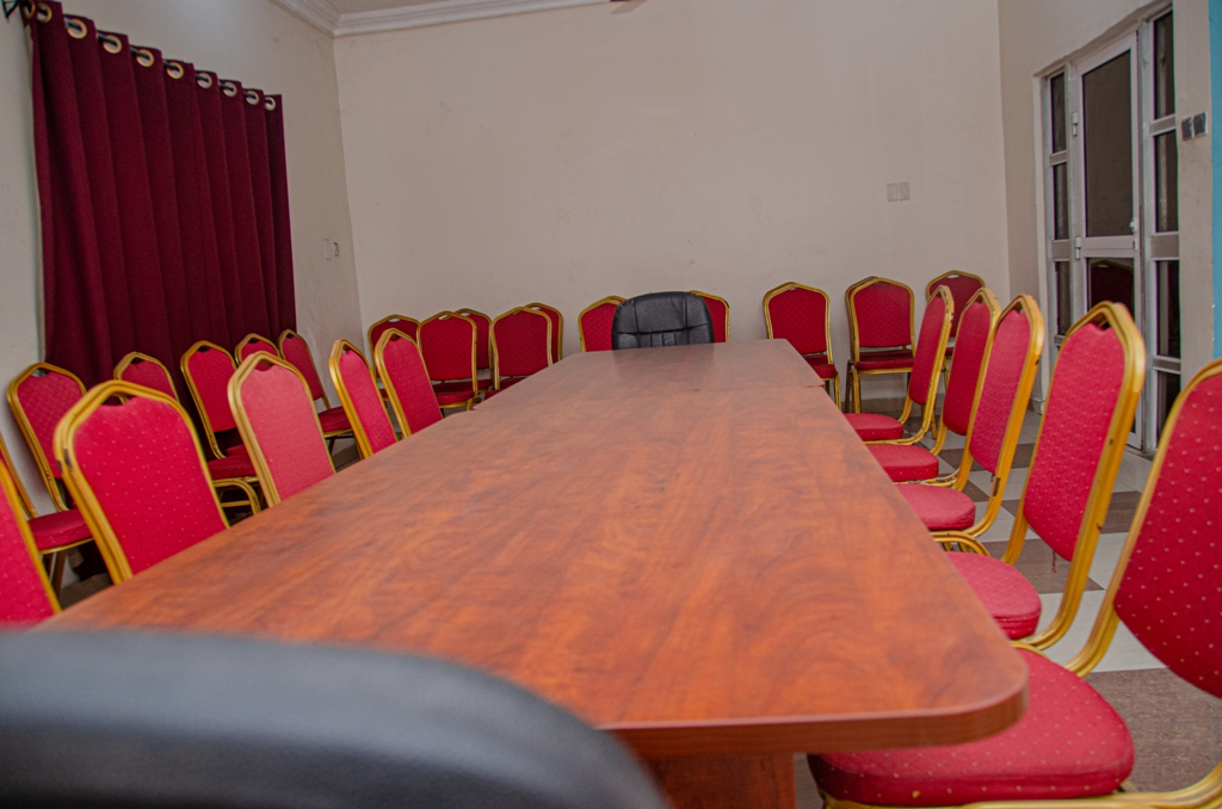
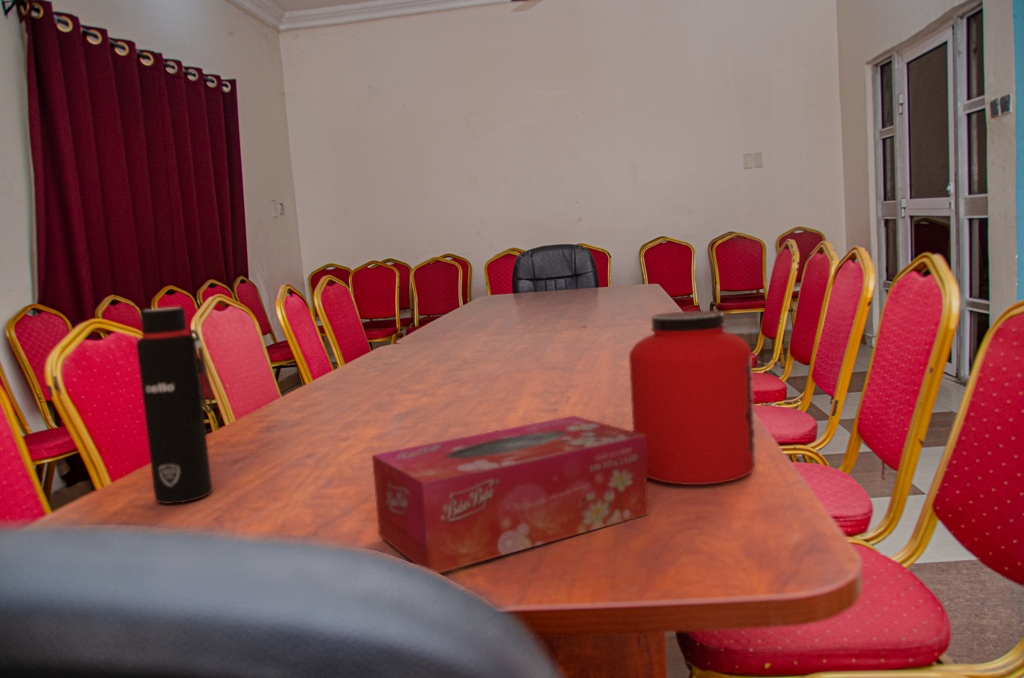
+ tissue box [371,415,650,574]
+ protein powder [628,310,756,486]
+ water bottle [135,306,214,505]
